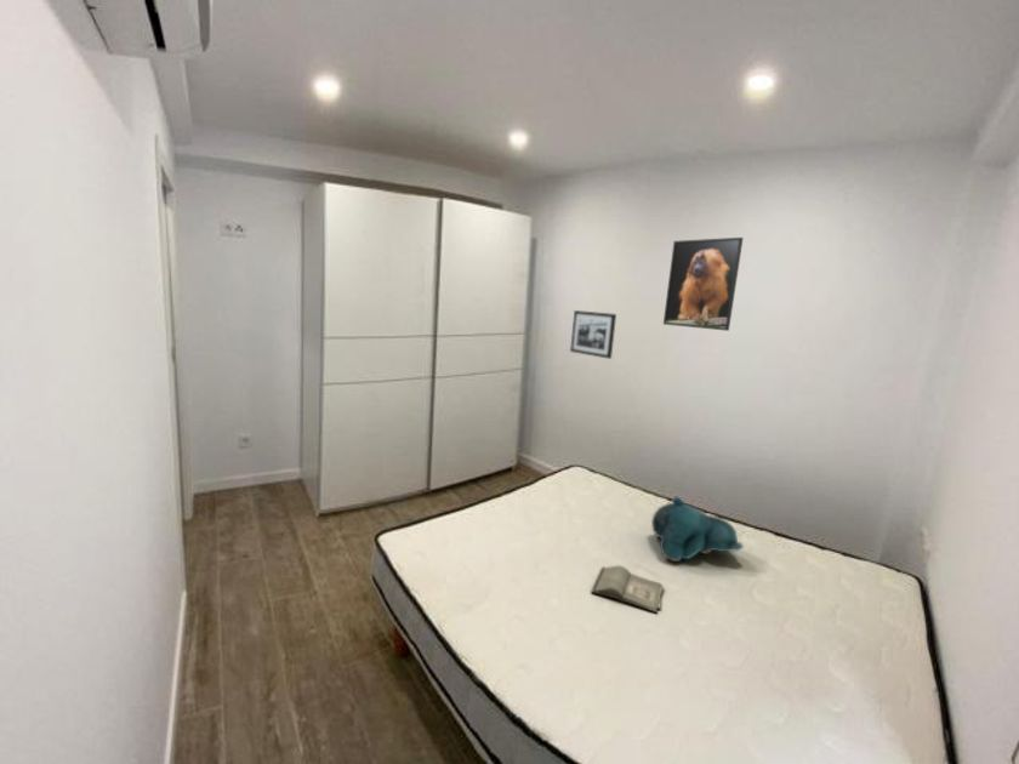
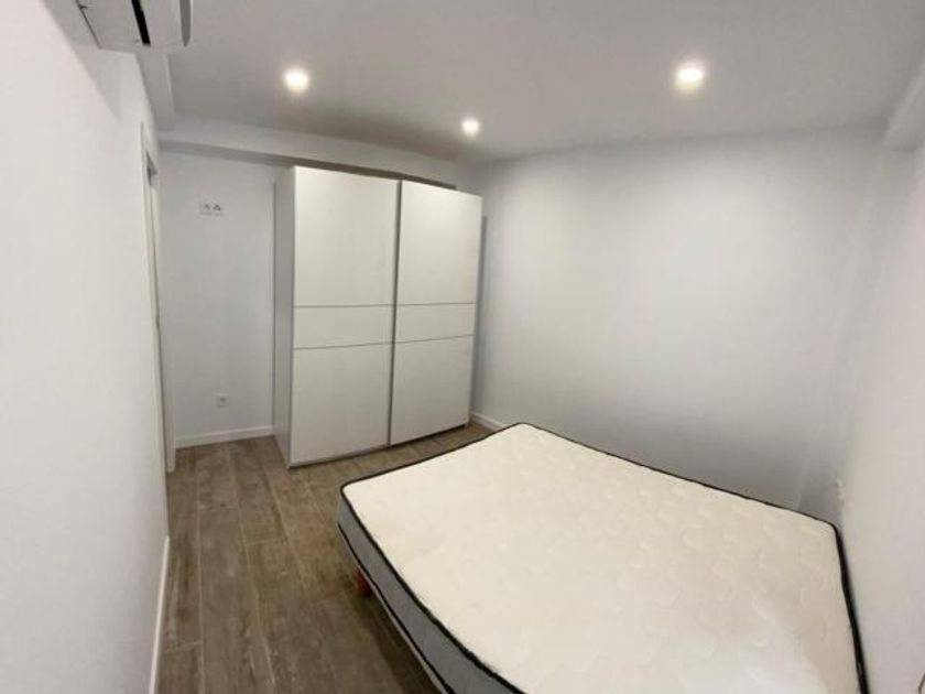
- hardback book [590,564,665,614]
- picture frame [569,309,617,360]
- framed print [662,236,745,332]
- teddy bear [650,495,745,563]
